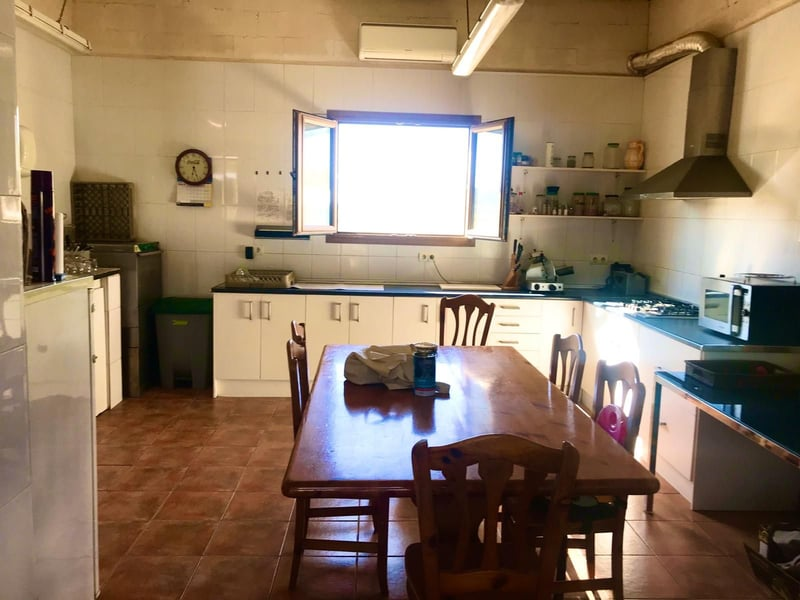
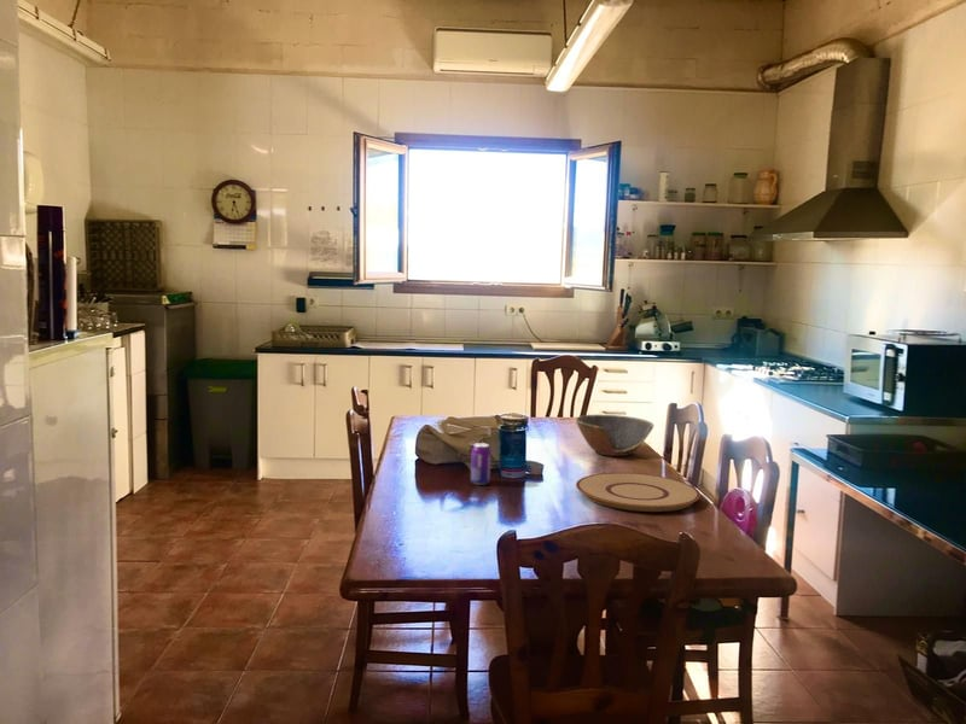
+ bowl [575,414,654,457]
+ plate [575,472,702,513]
+ beverage can [470,442,491,486]
